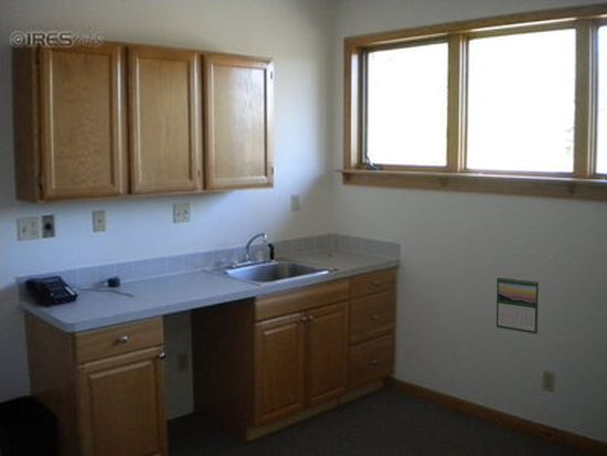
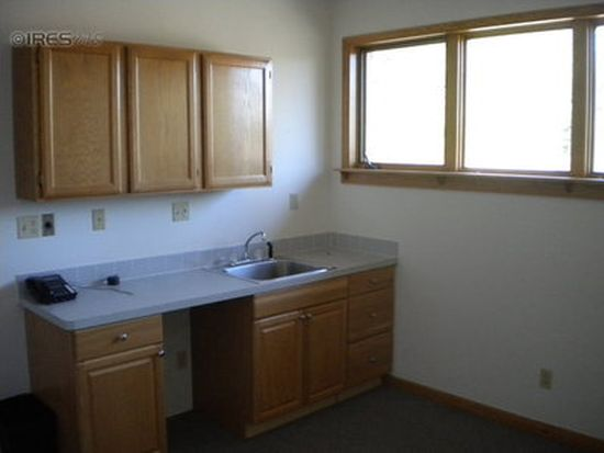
- calendar [496,276,540,336]
